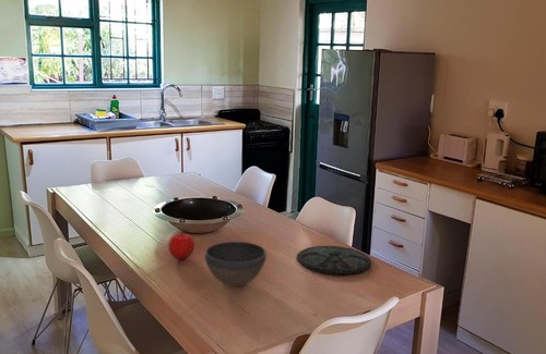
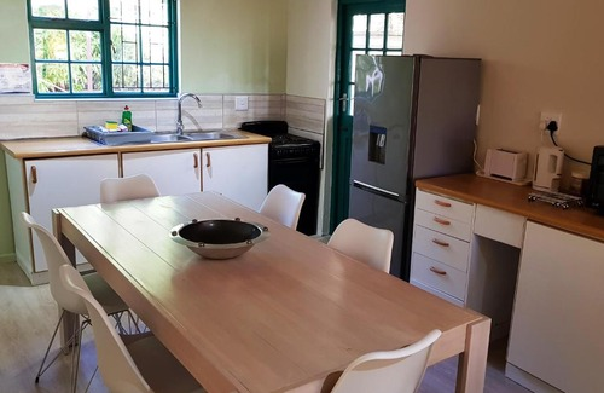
- plate [296,244,372,276]
- bowl [204,241,268,288]
- fruit [167,231,195,260]
